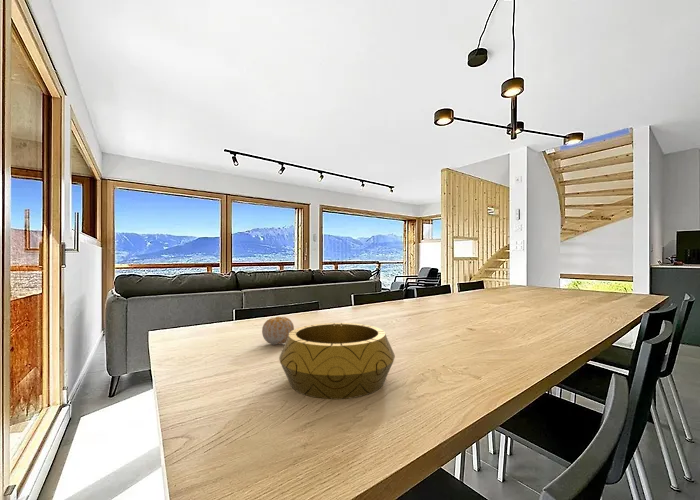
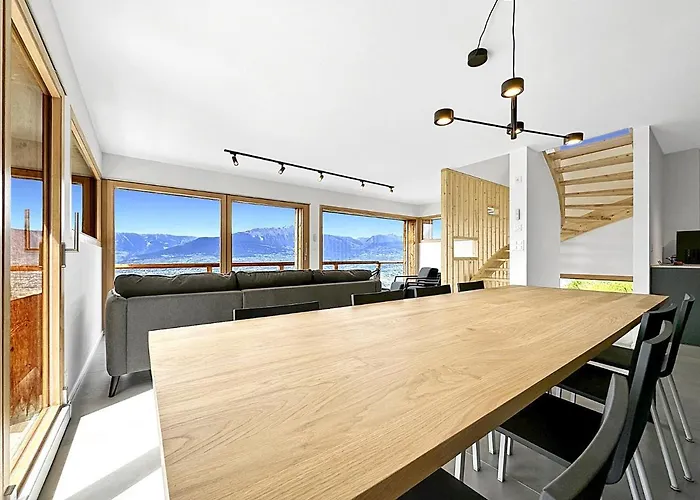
- decorative bowl [278,322,396,400]
- fruit [261,316,295,346]
